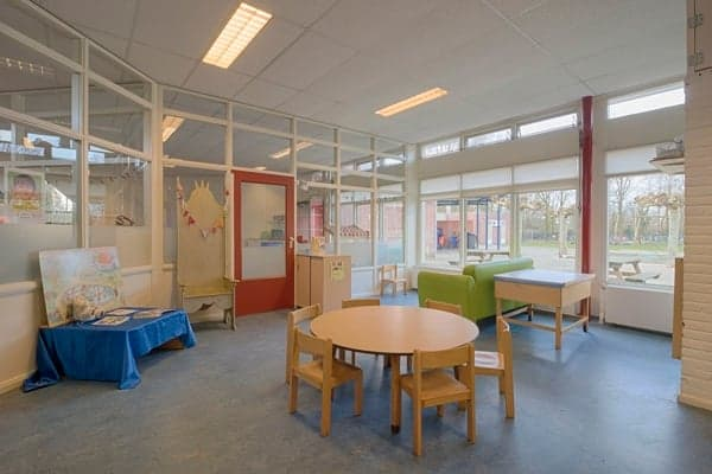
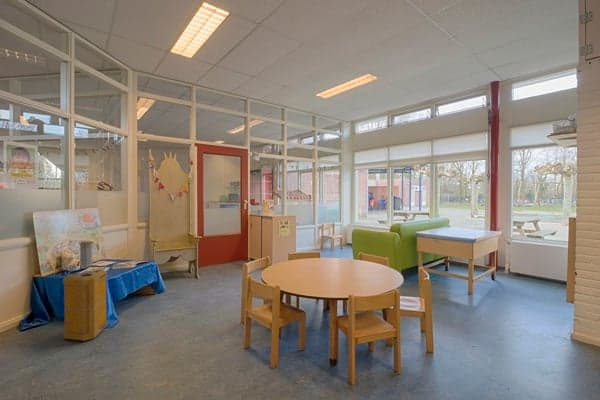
+ trash can [62,240,108,342]
